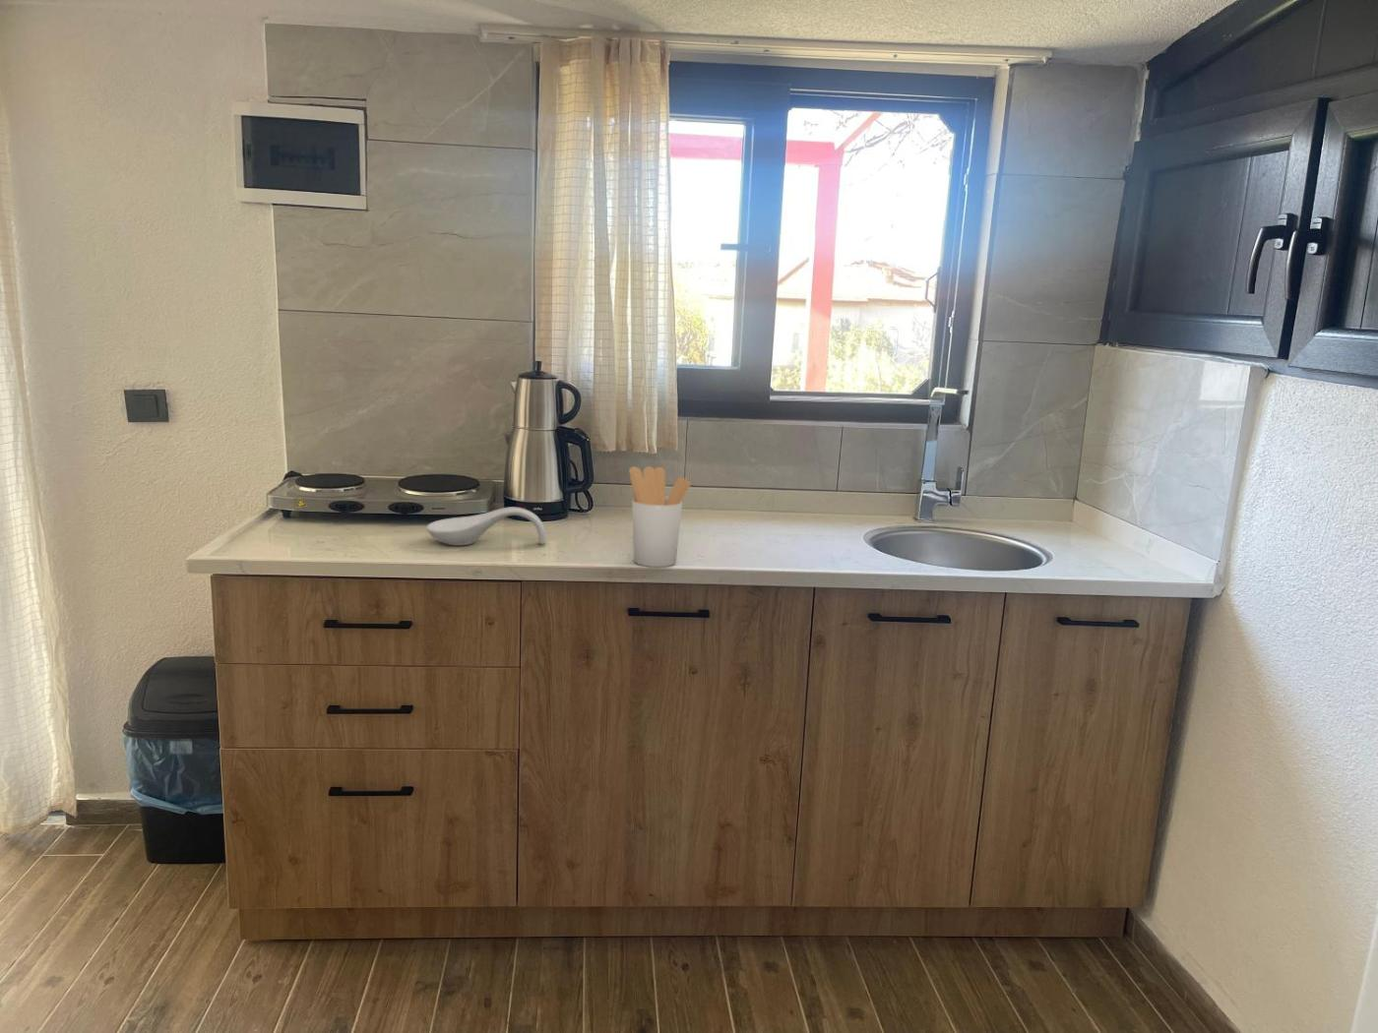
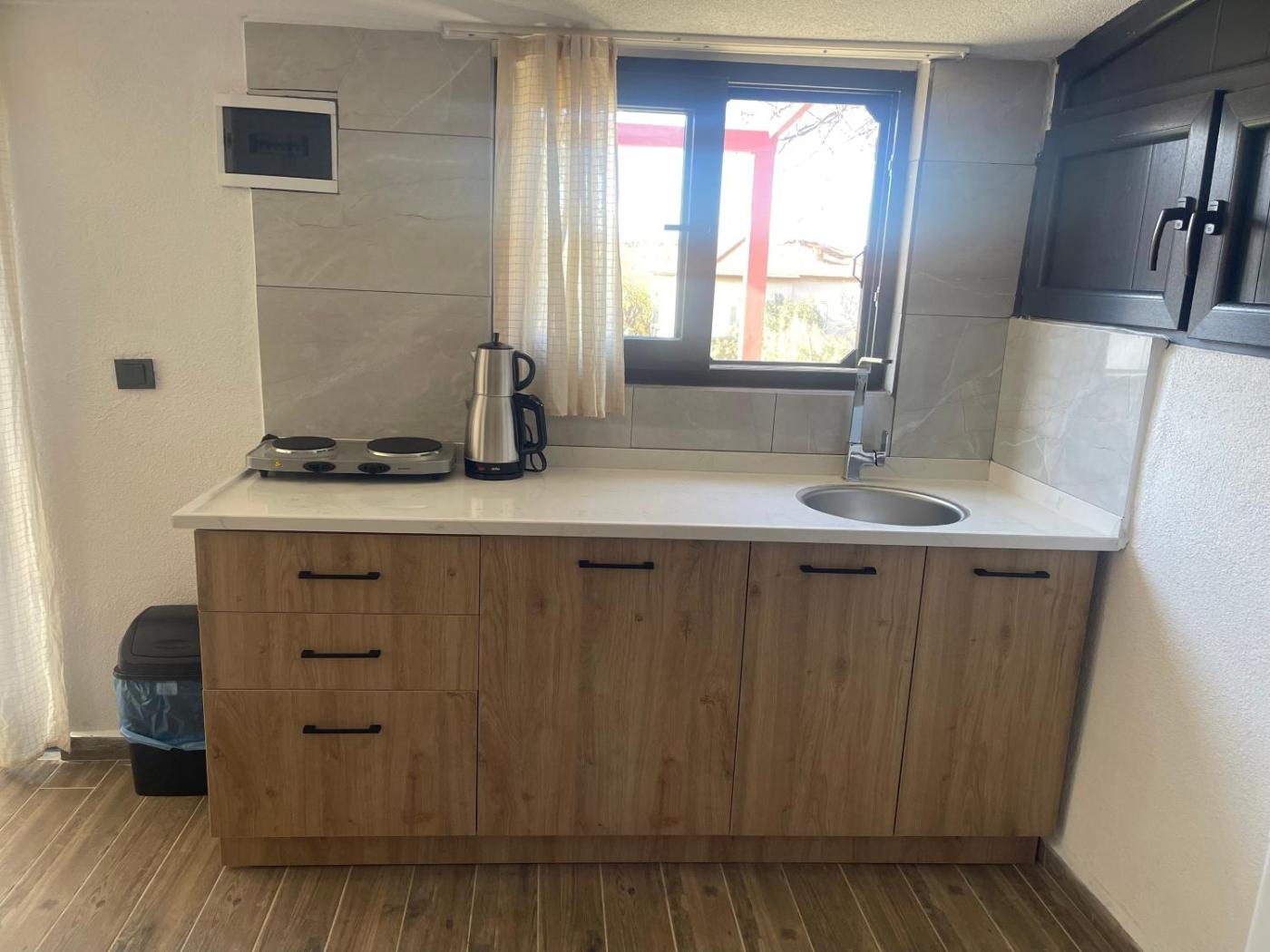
- spoon rest [425,506,546,546]
- utensil holder [628,466,692,567]
